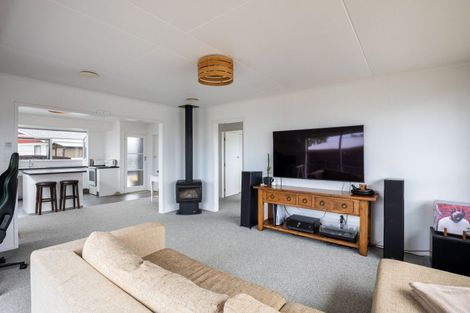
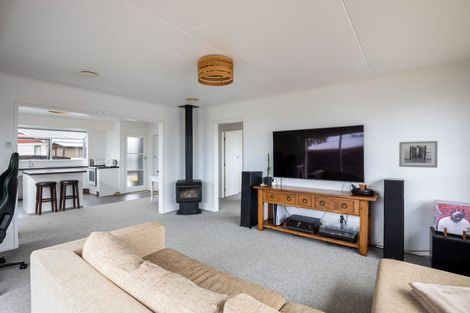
+ wall art [398,140,438,169]
